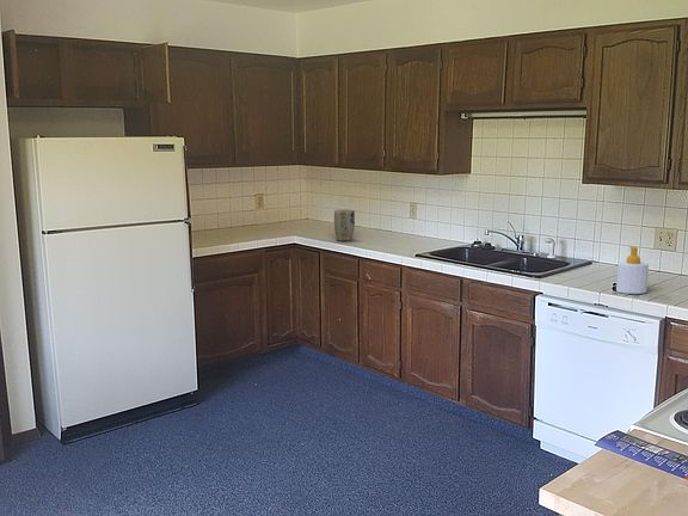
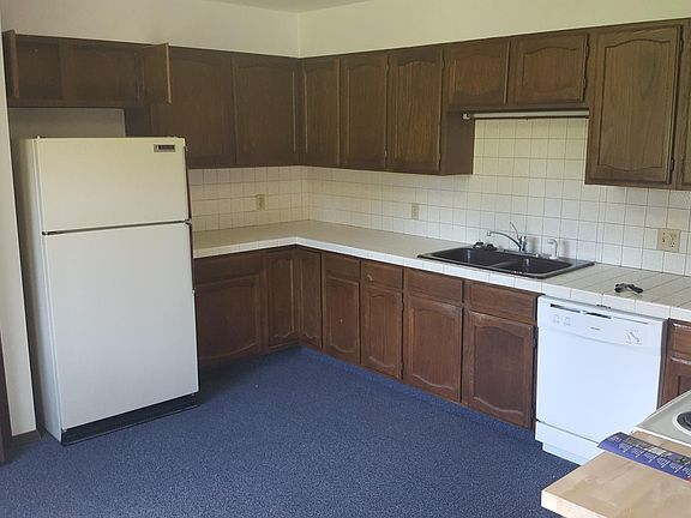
- plant pot [333,208,356,242]
- soap bottle [615,245,650,295]
